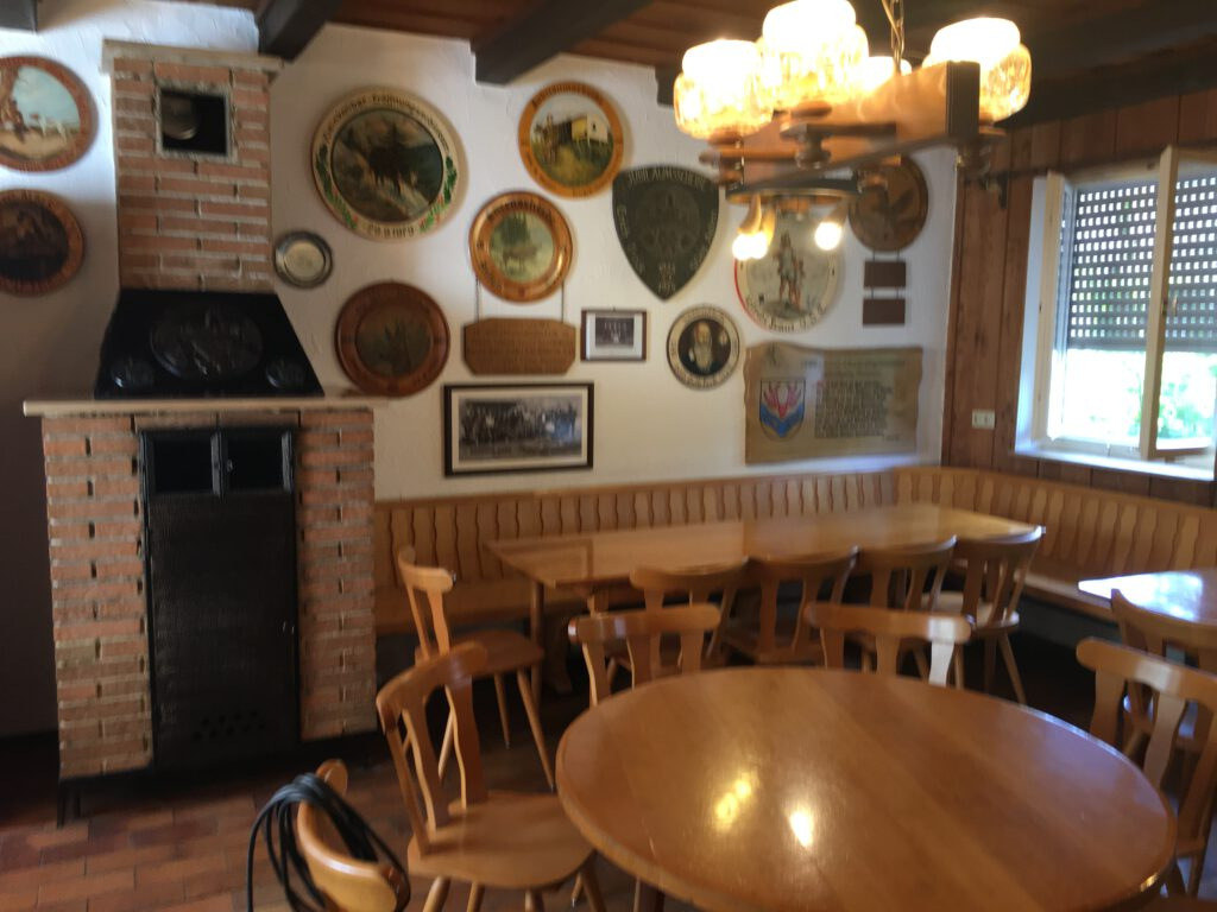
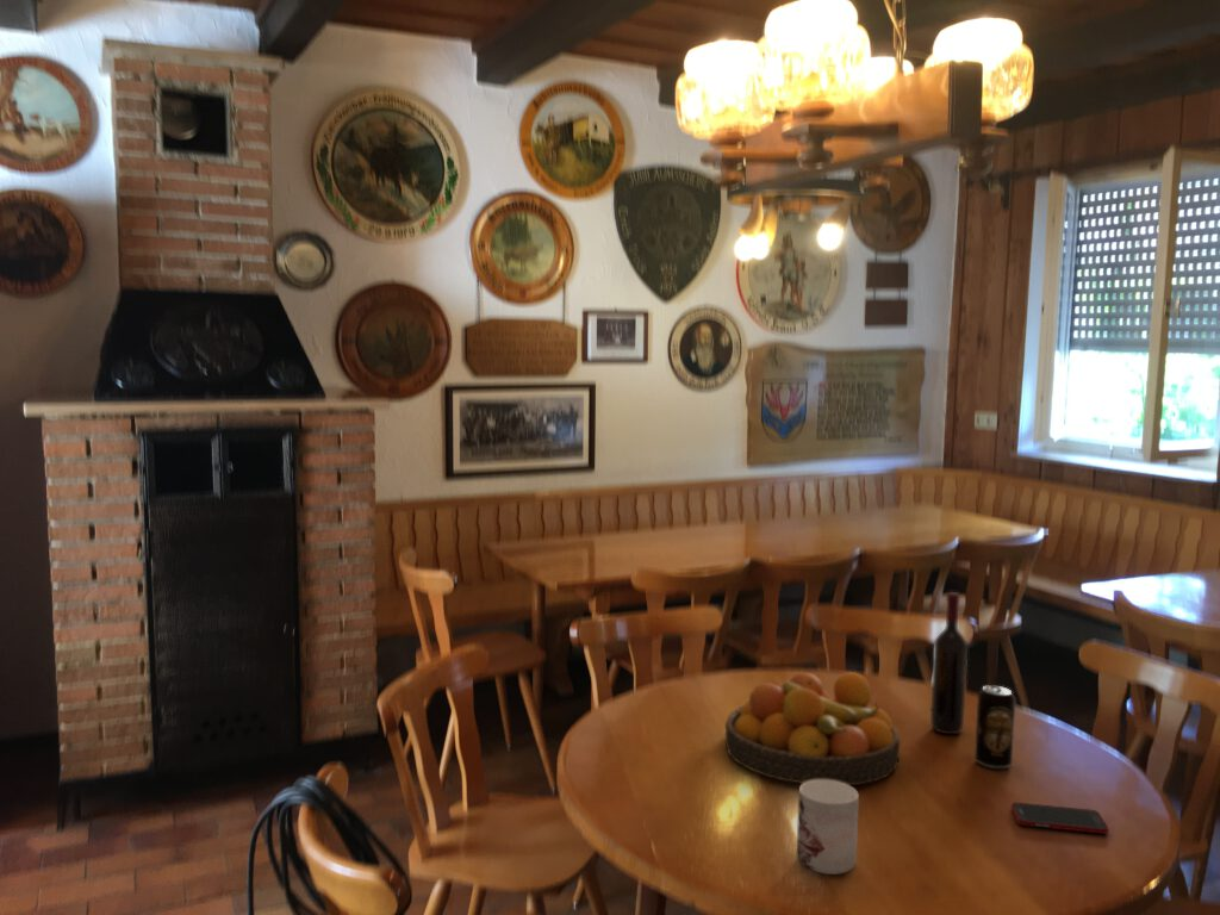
+ beverage can [973,684,1016,770]
+ mug [796,779,860,876]
+ fruit bowl [724,671,901,786]
+ cell phone [1010,802,1110,835]
+ wine bottle [929,591,969,735]
